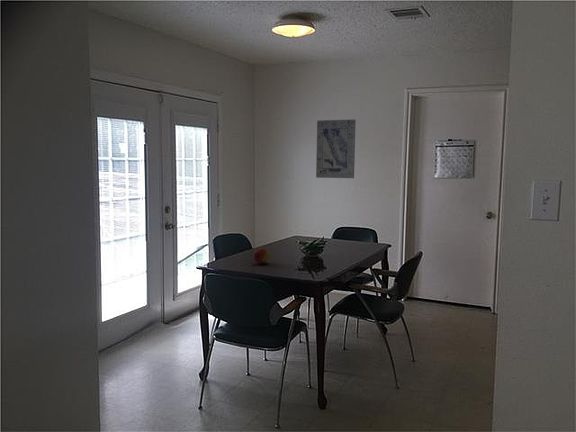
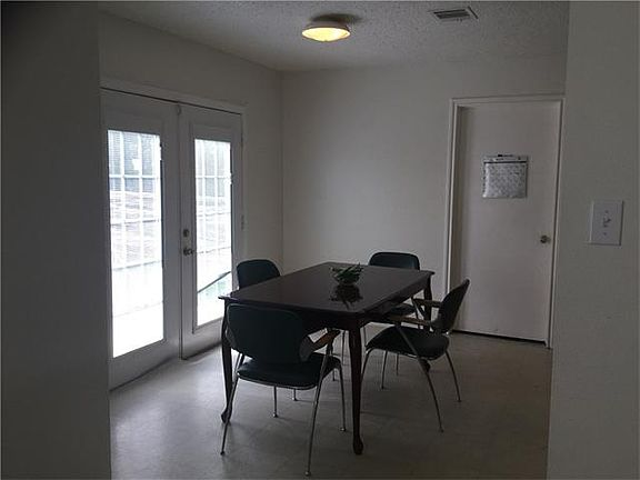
- fruit [252,247,271,265]
- wall art [315,118,357,179]
